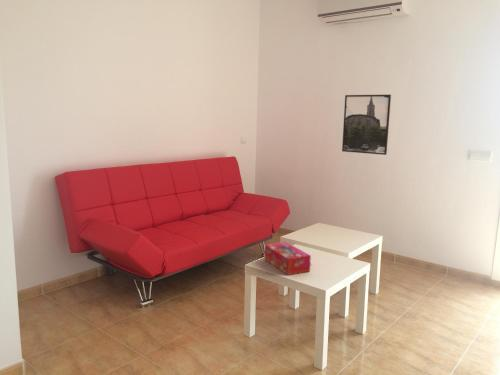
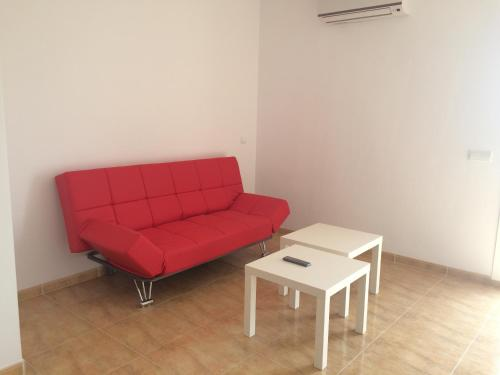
- tissue box [264,241,312,276]
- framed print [341,94,392,156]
